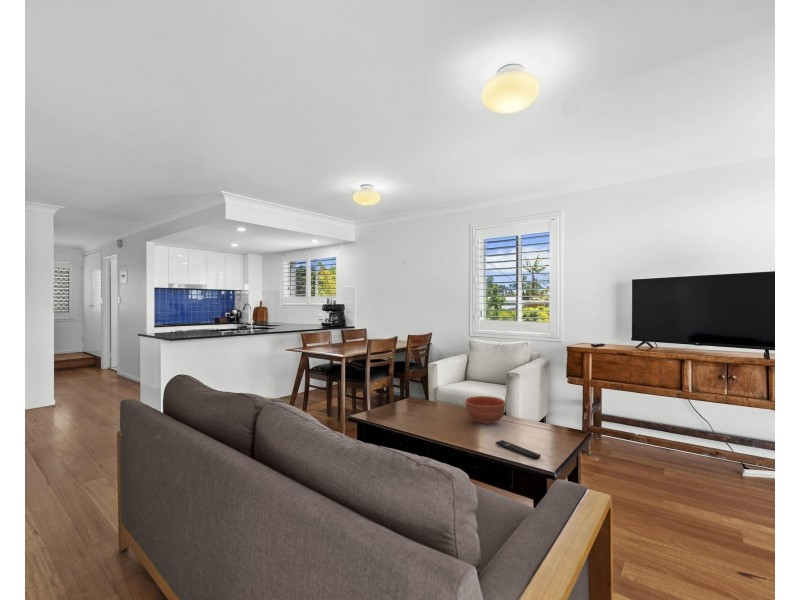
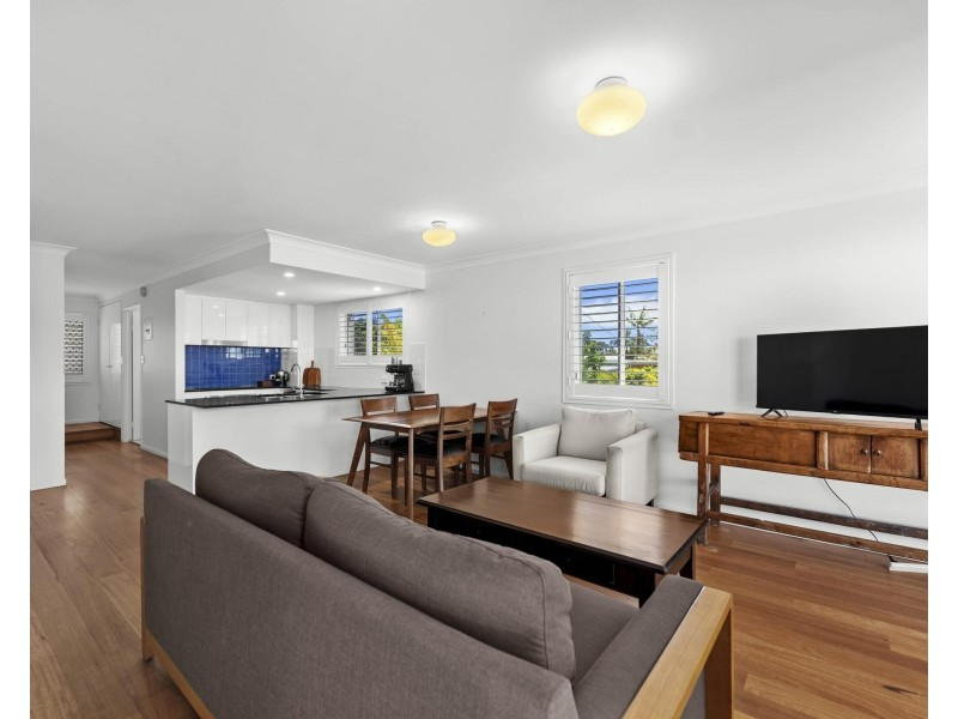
- remote control [494,439,541,460]
- bowl [464,395,507,425]
